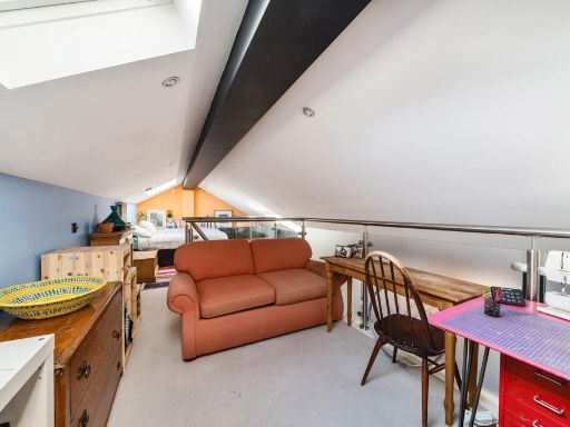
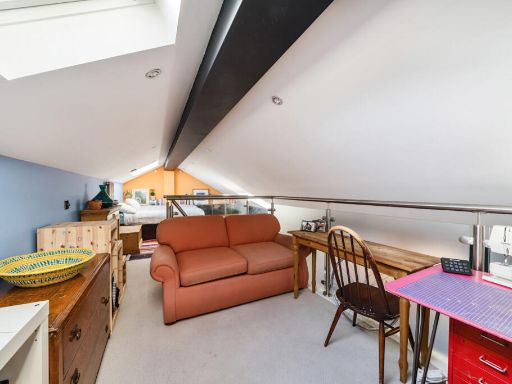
- pen holder [481,287,507,318]
